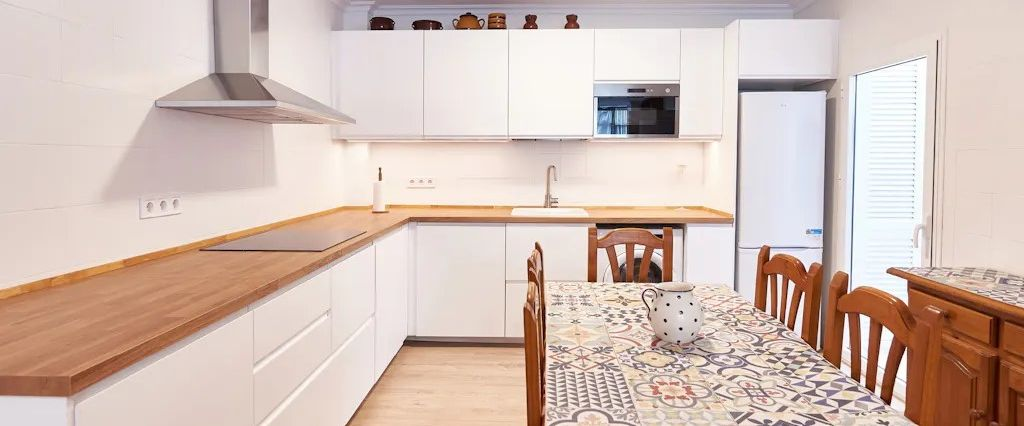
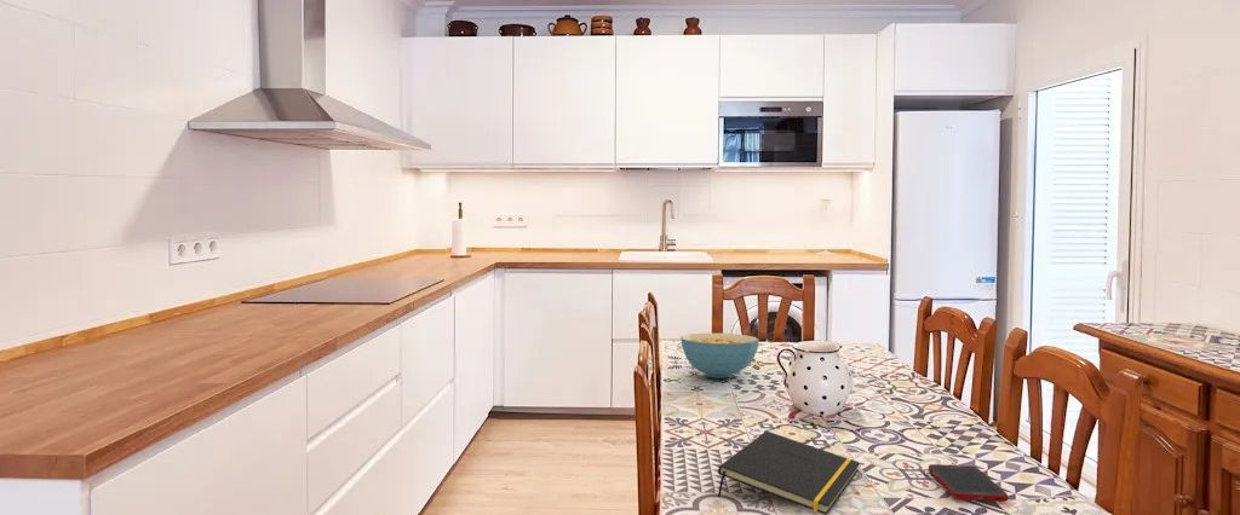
+ notepad [717,430,861,515]
+ cell phone [928,463,1009,503]
+ cereal bowl [679,332,759,380]
